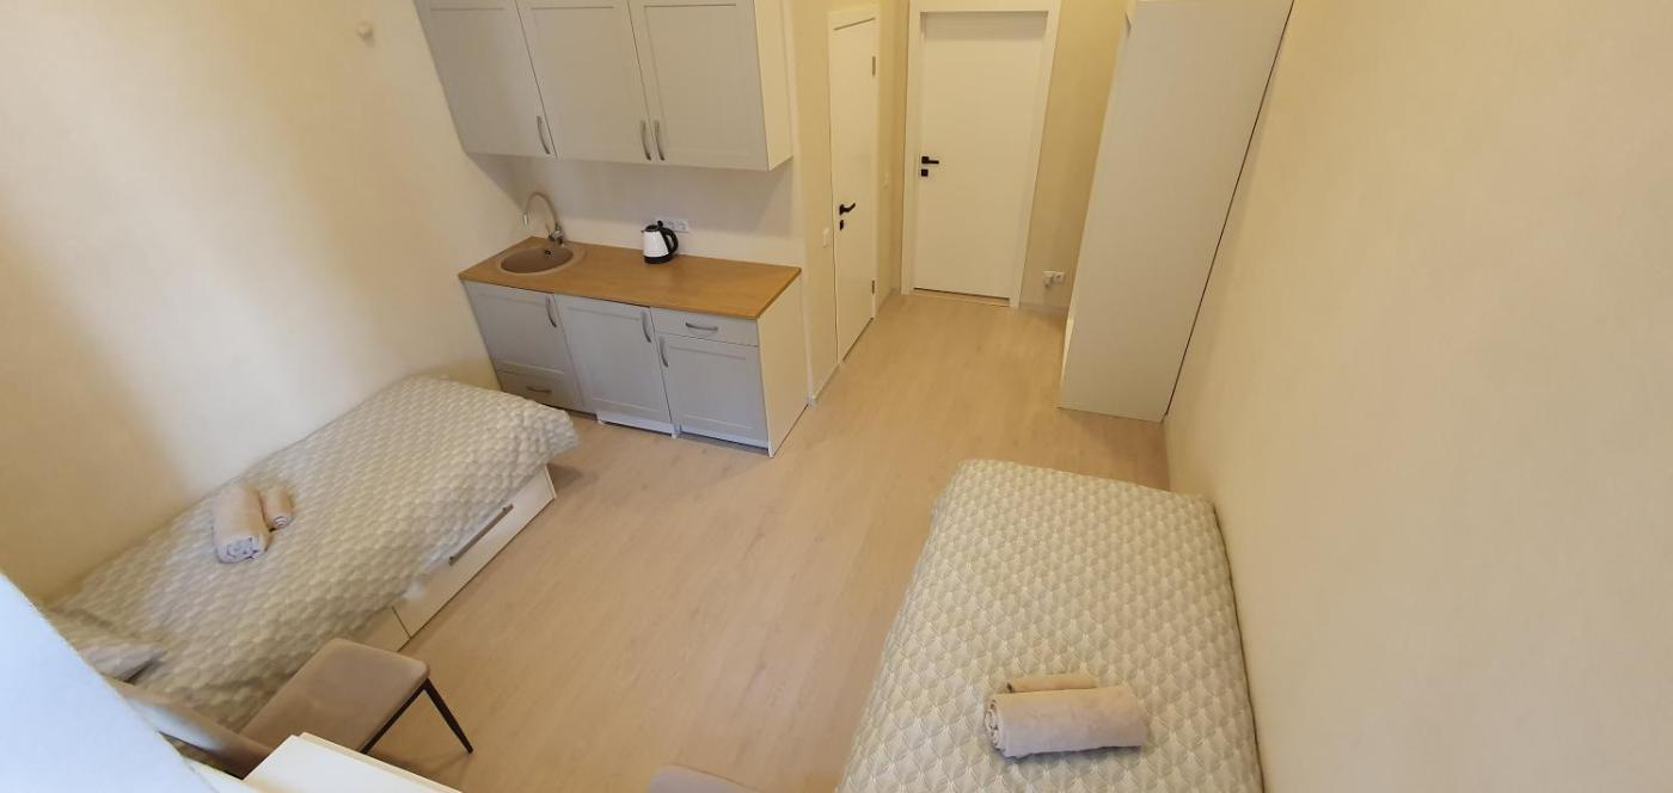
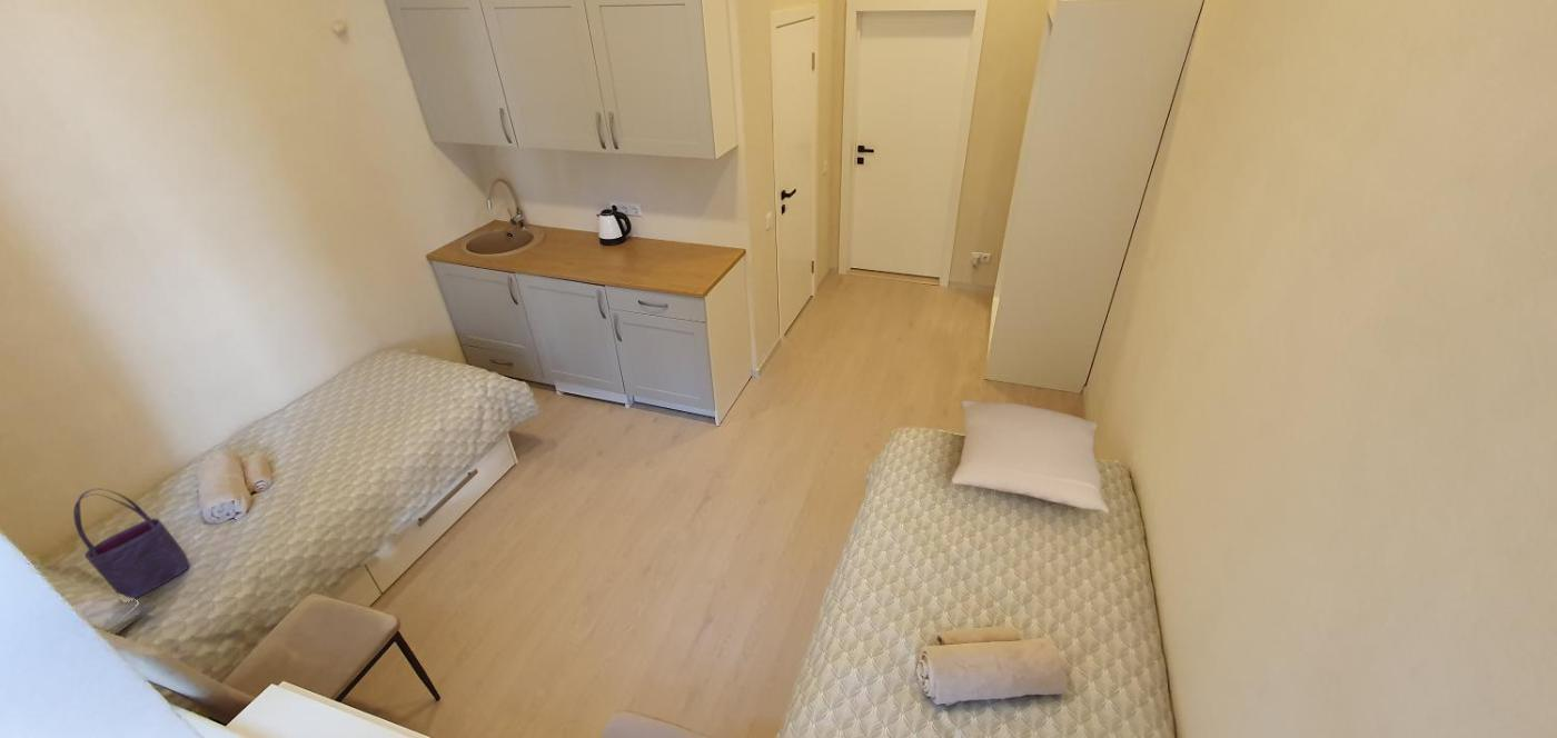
+ pillow [951,399,1110,515]
+ tote bag [72,488,190,599]
